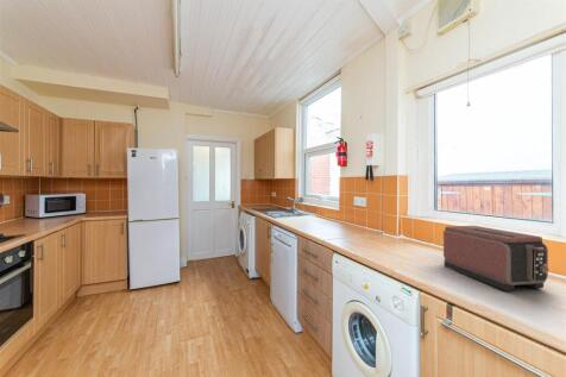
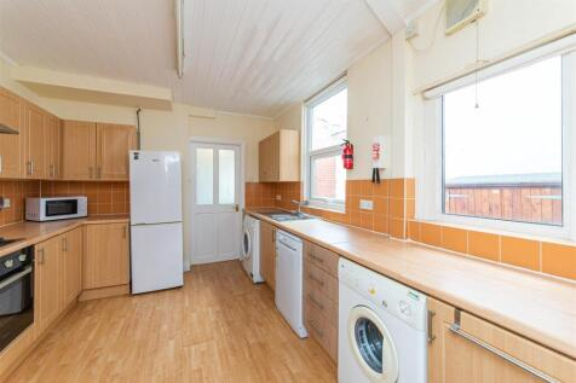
- toaster [442,225,549,293]
